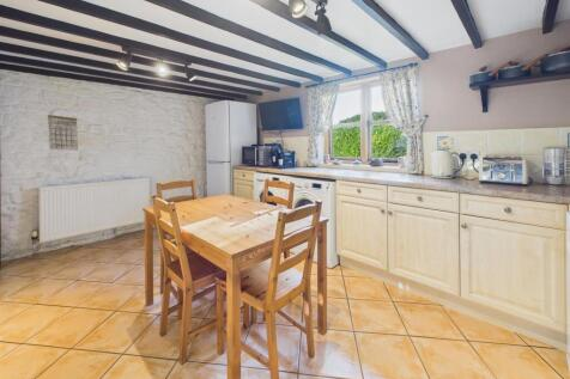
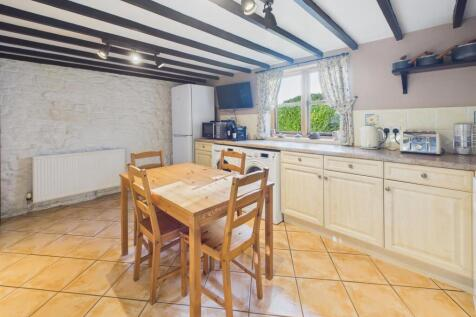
- calendar [47,109,79,152]
